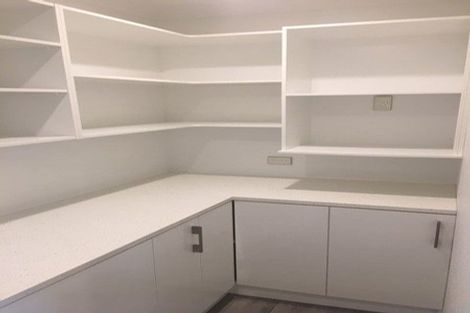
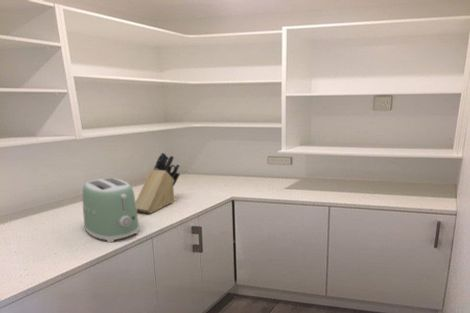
+ toaster [82,177,140,243]
+ knife block [135,152,181,214]
